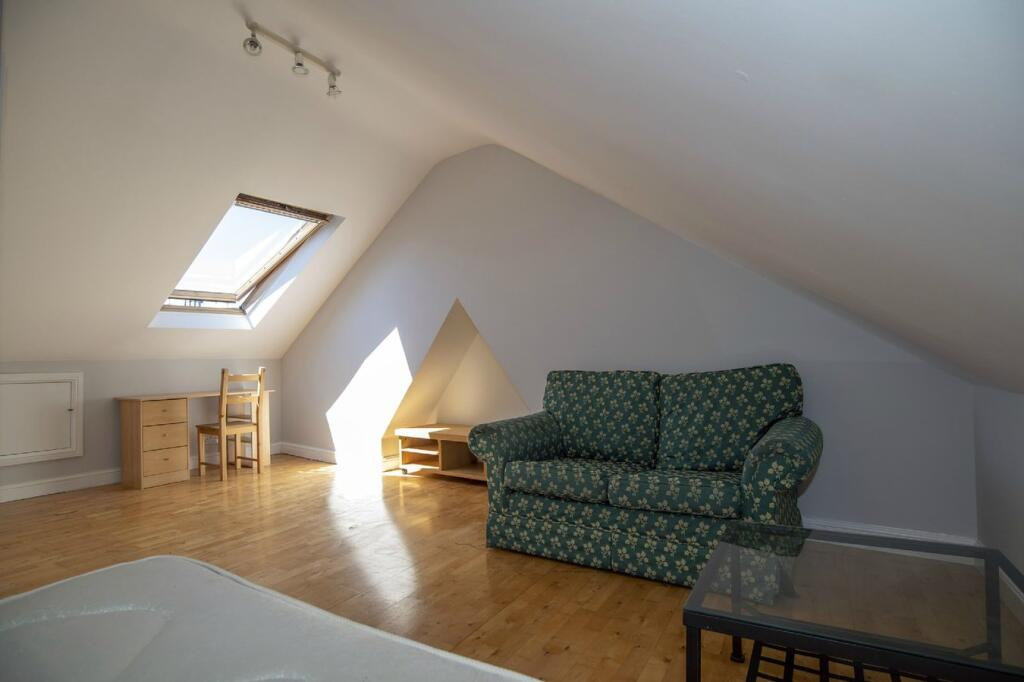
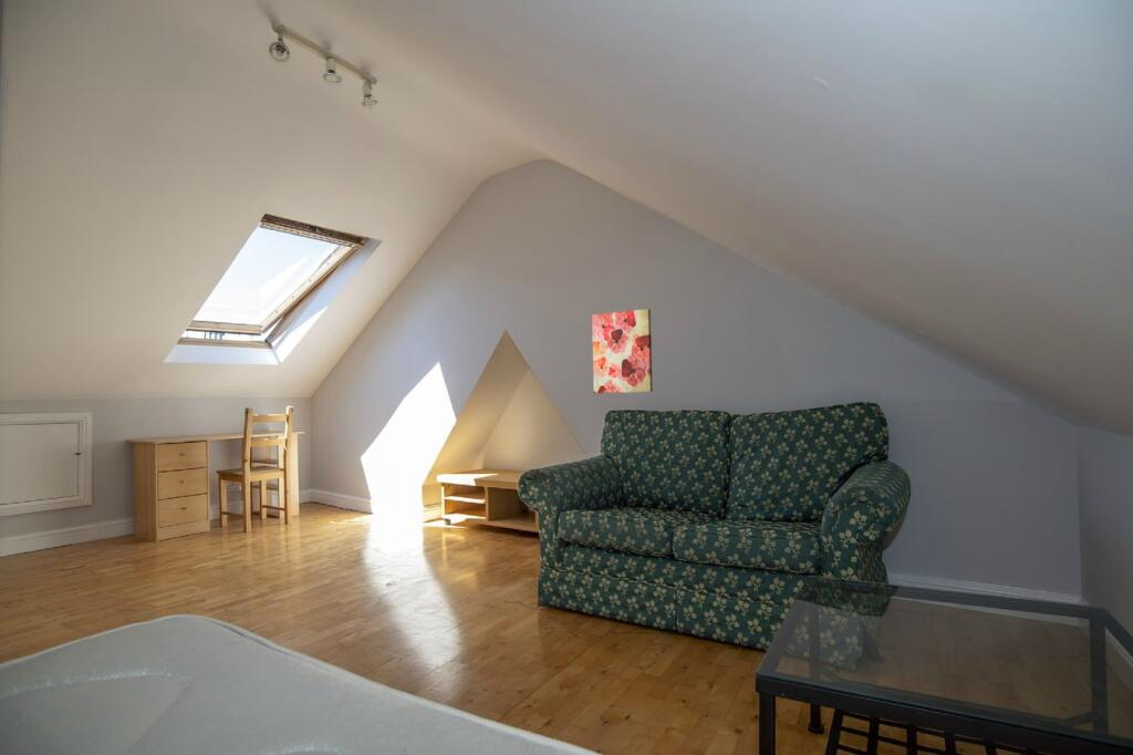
+ wall art [591,308,654,394]
